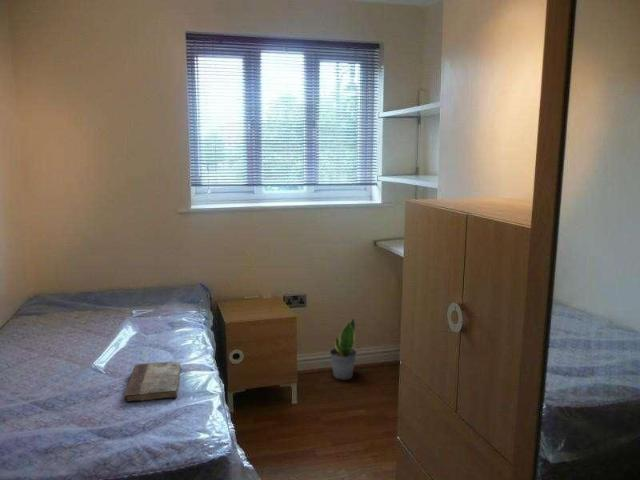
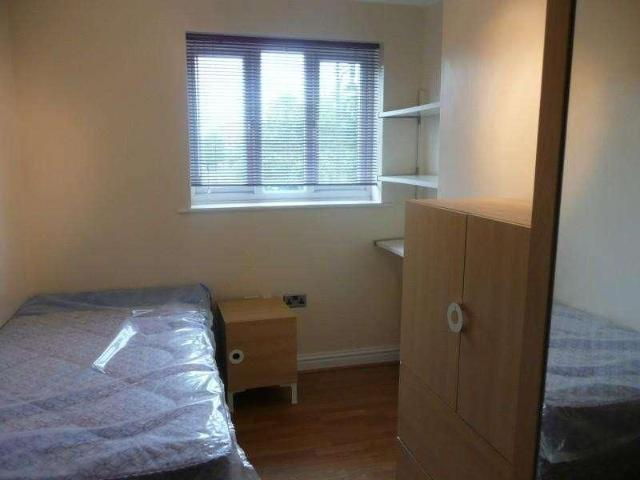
- potted plant [329,317,358,381]
- book [123,361,182,403]
